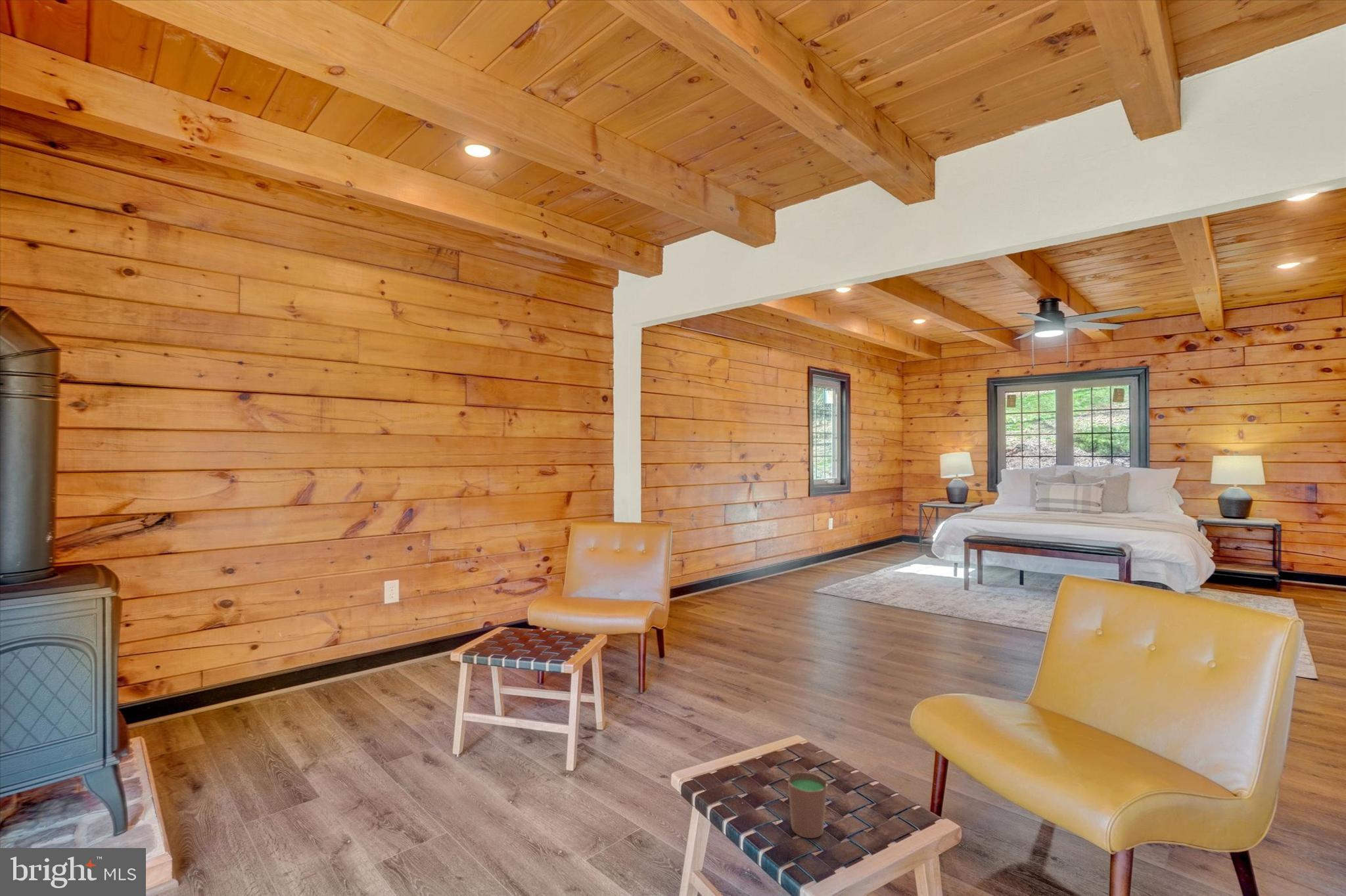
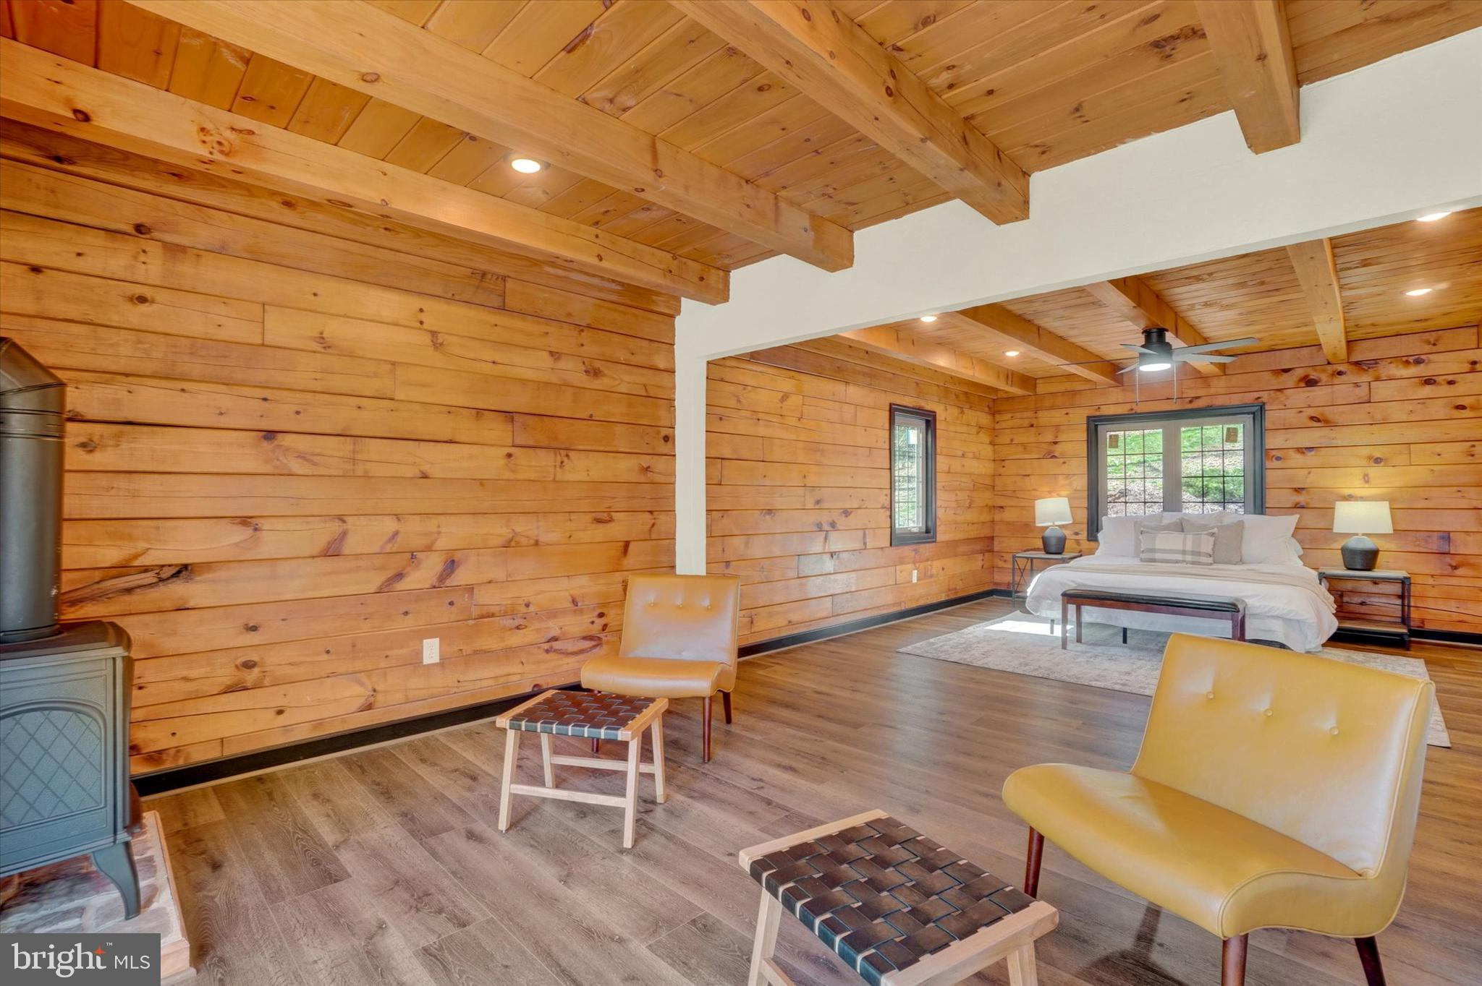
- cup [787,772,828,839]
